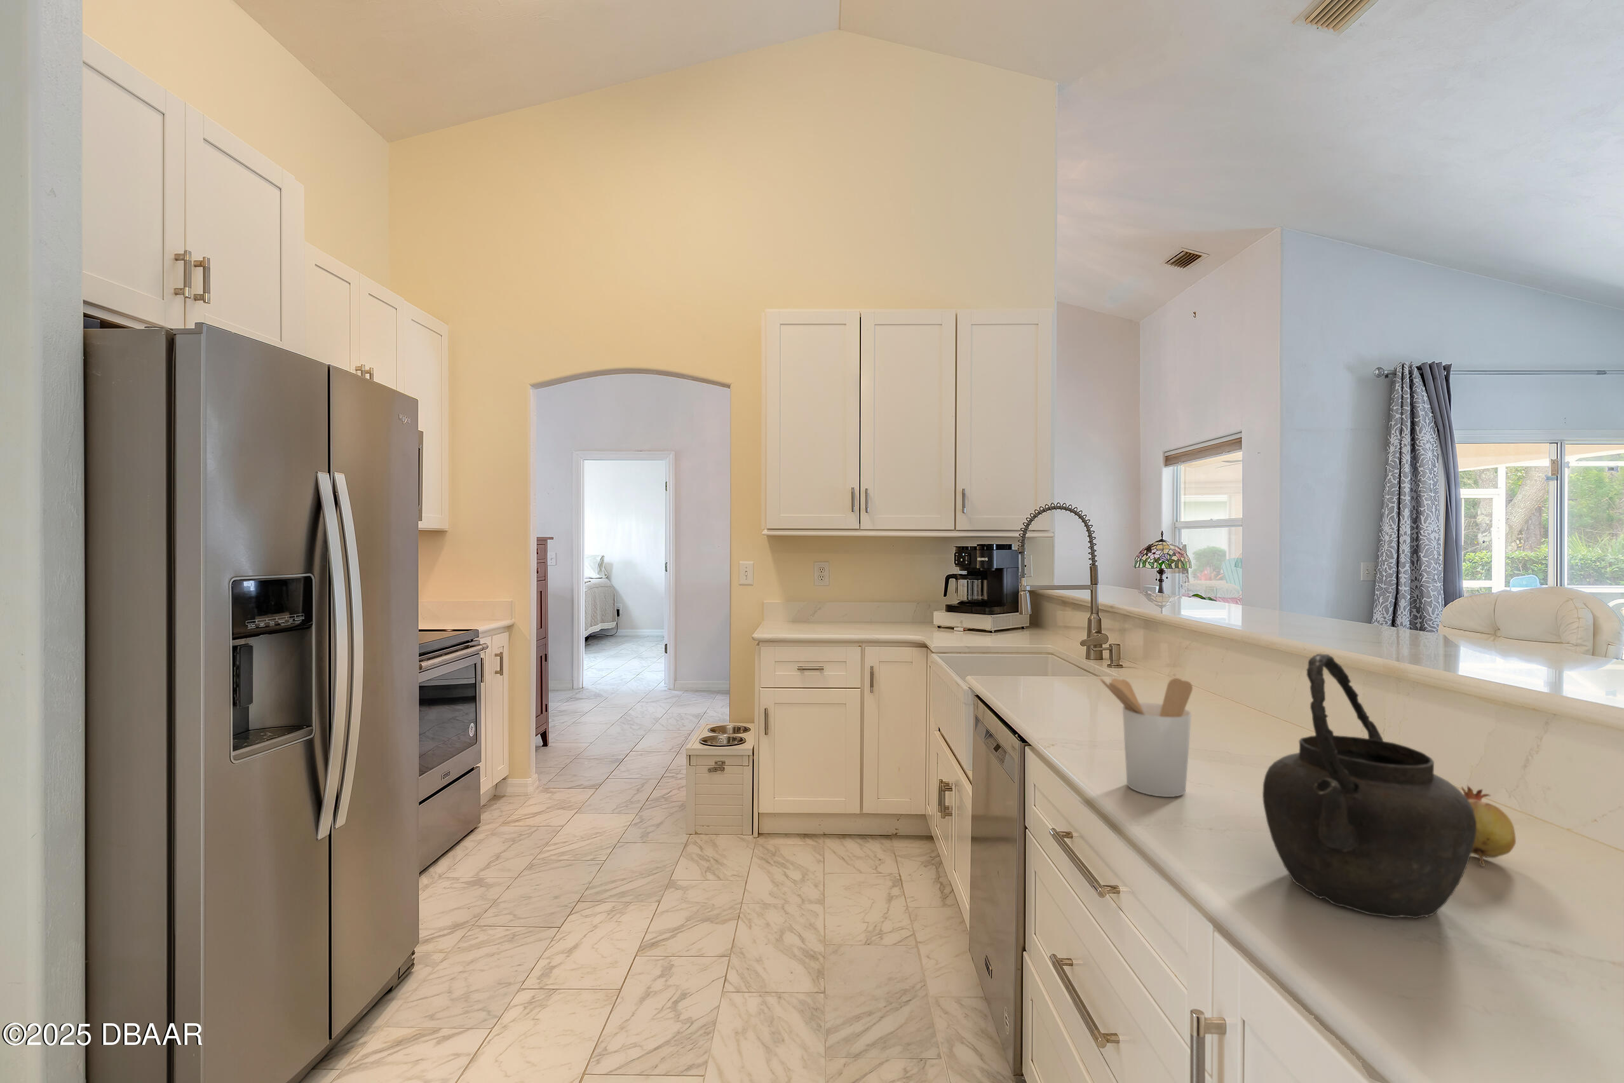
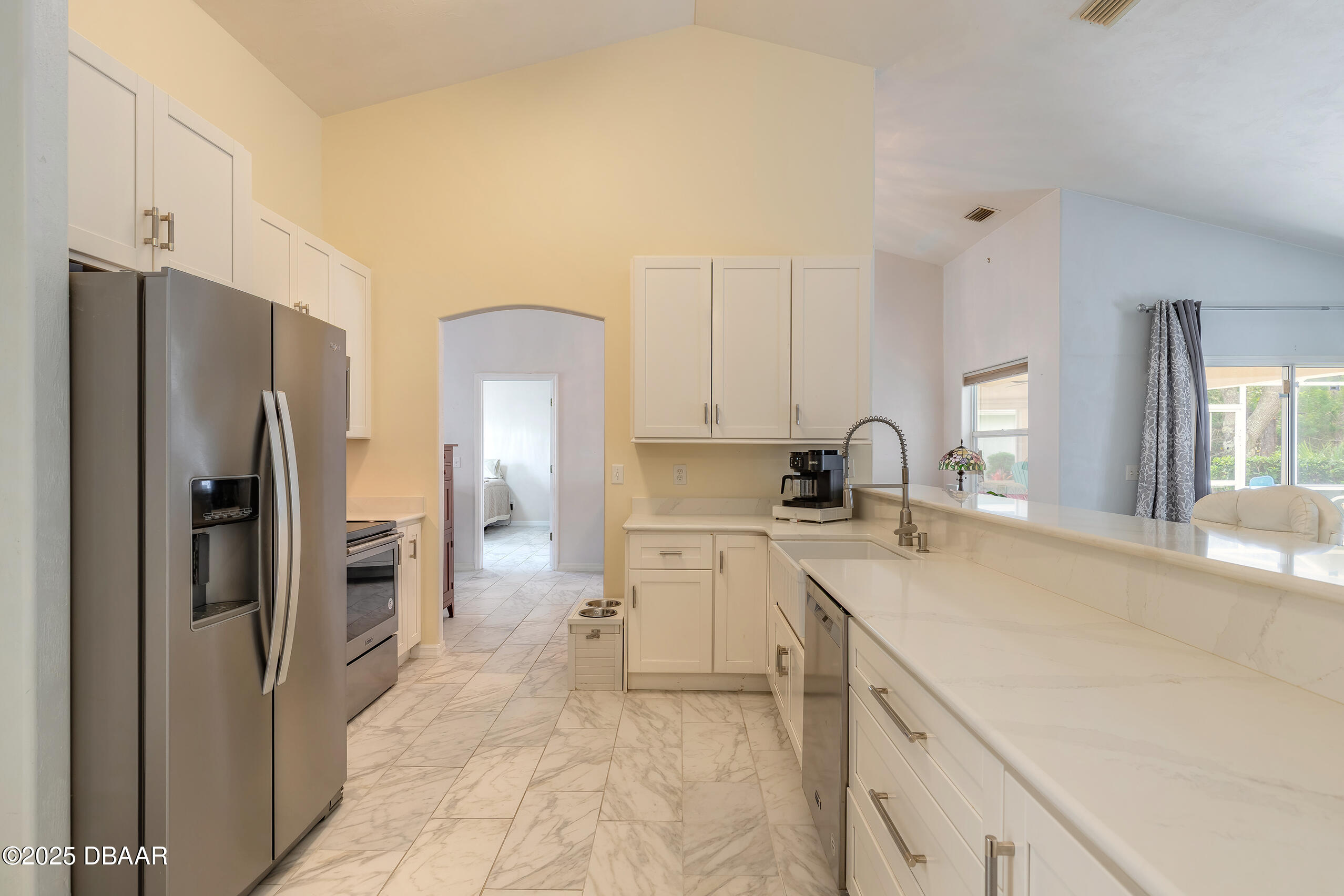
- utensil holder [1097,674,1193,798]
- kettle [1262,654,1477,919]
- fruit [1461,784,1516,867]
